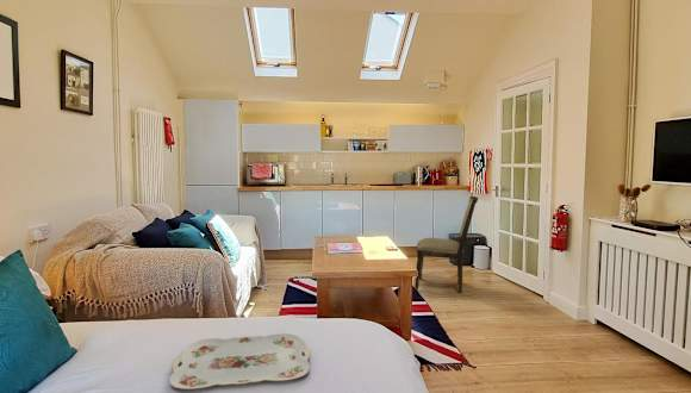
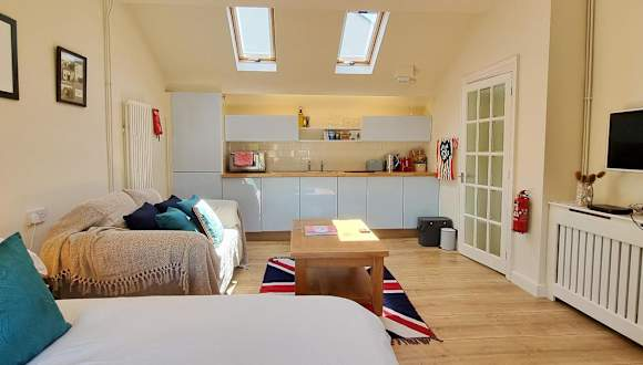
- dining chair [415,195,479,294]
- serving tray [169,332,311,391]
